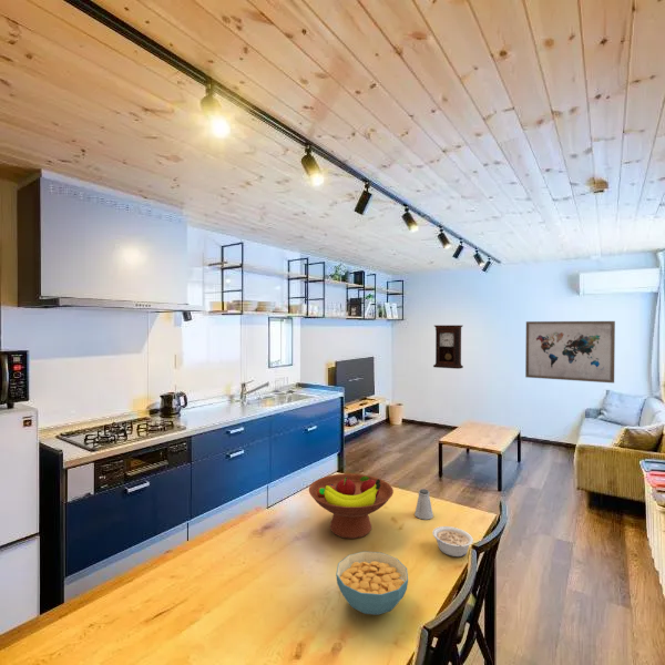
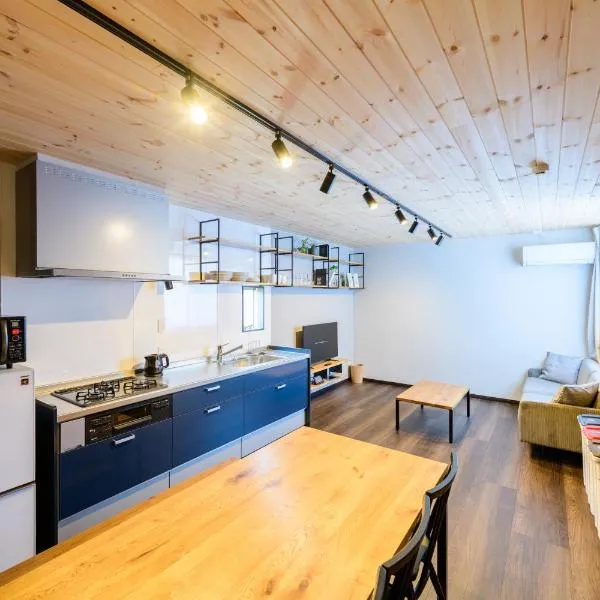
- fruit bowl [308,472,395,540]
- wall art [524,320,616,385]
- pendulum clock [432,324,464,370]
- saltshaker [413,488,434,521]
- cereal bowl [335,551,409,616]
- legume [431,525,474,557]
